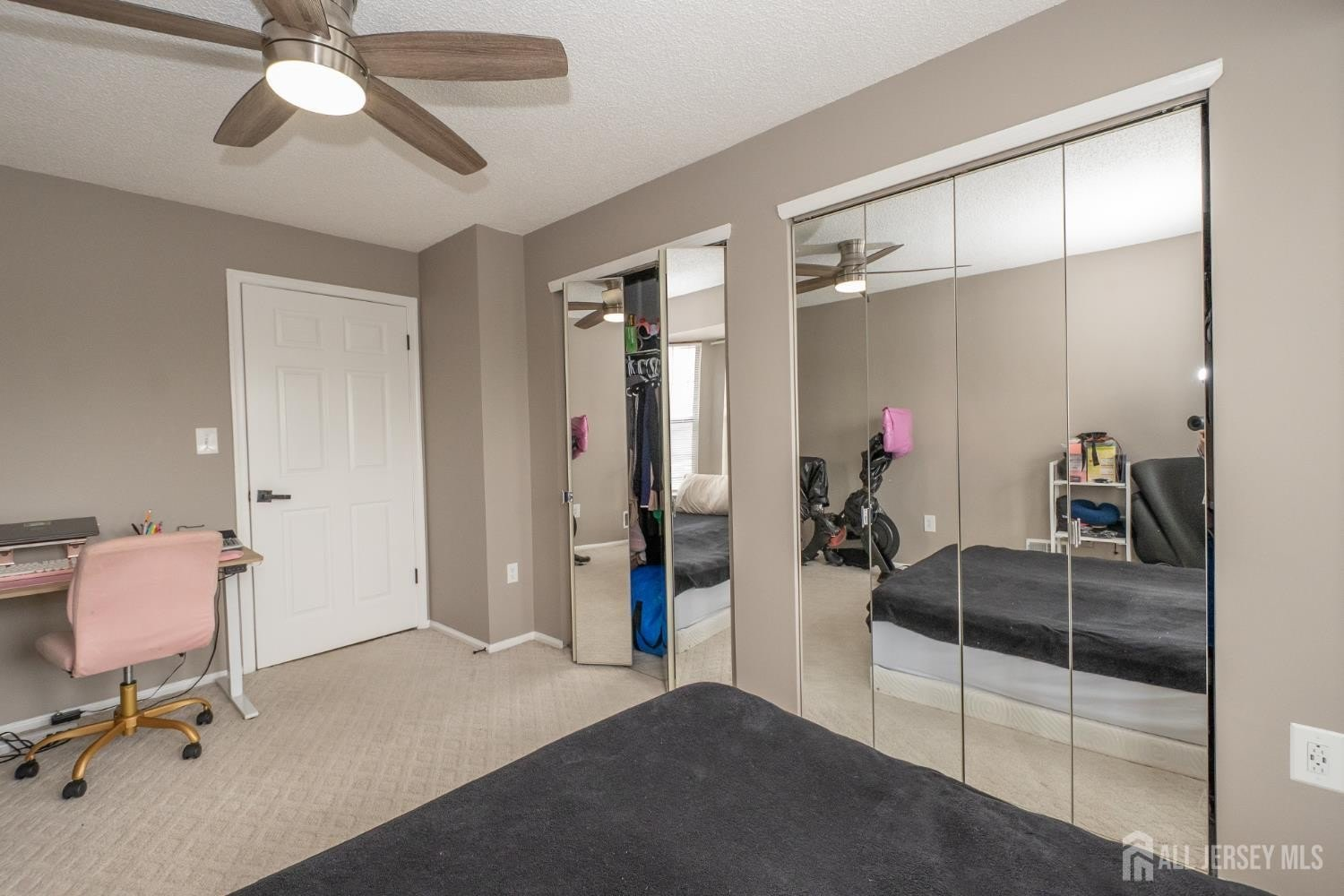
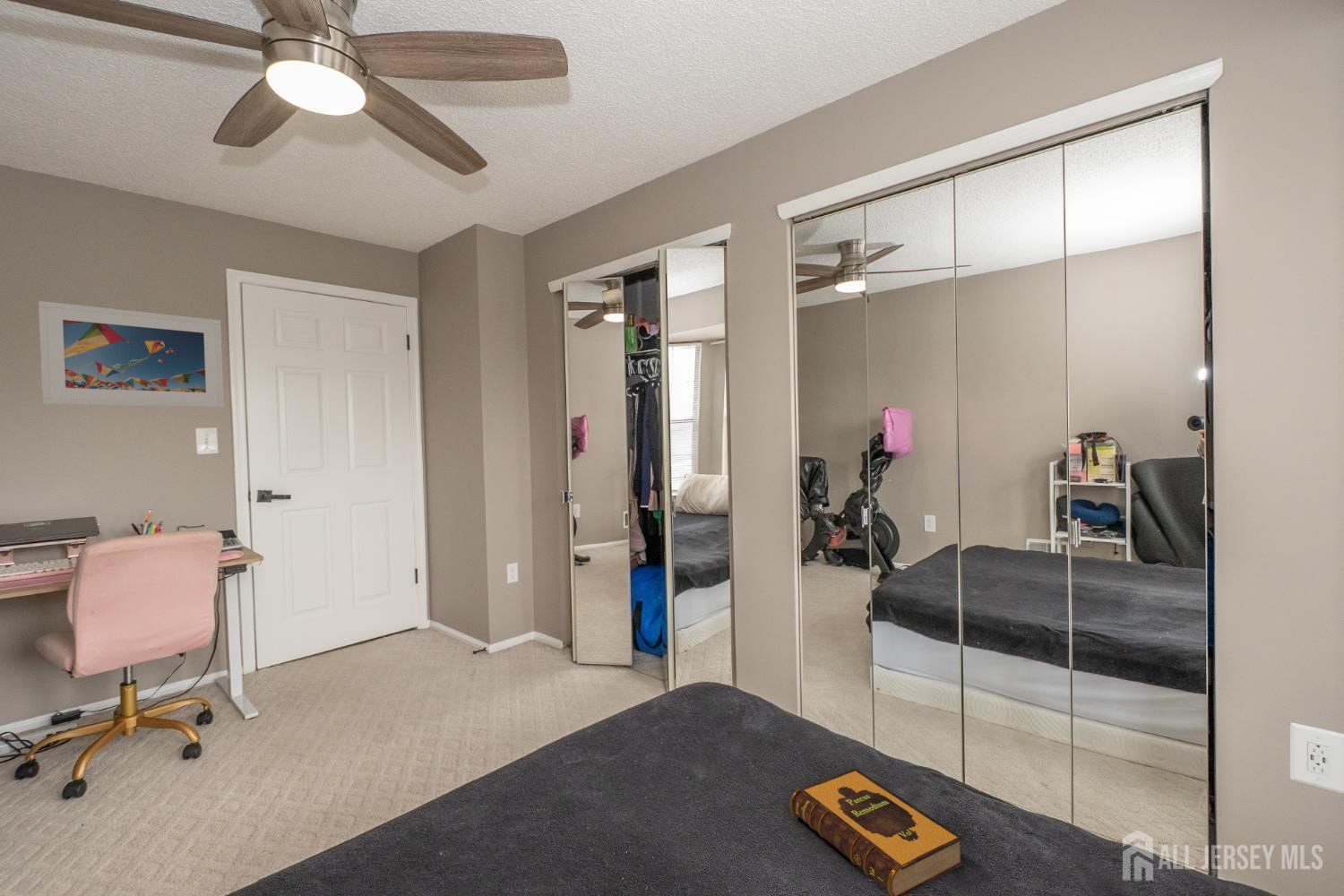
+ hardback book [789,768,964,896]
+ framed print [38,300,225,408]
